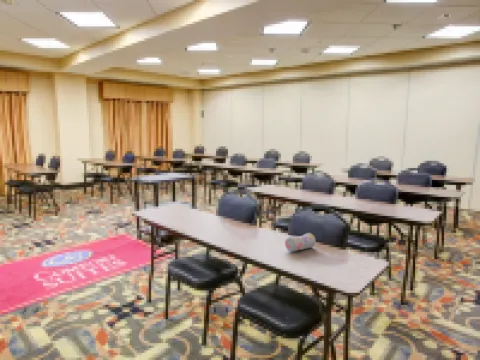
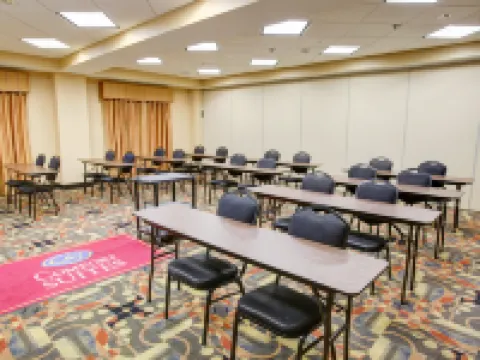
- pencil case [284,232,316,253]
